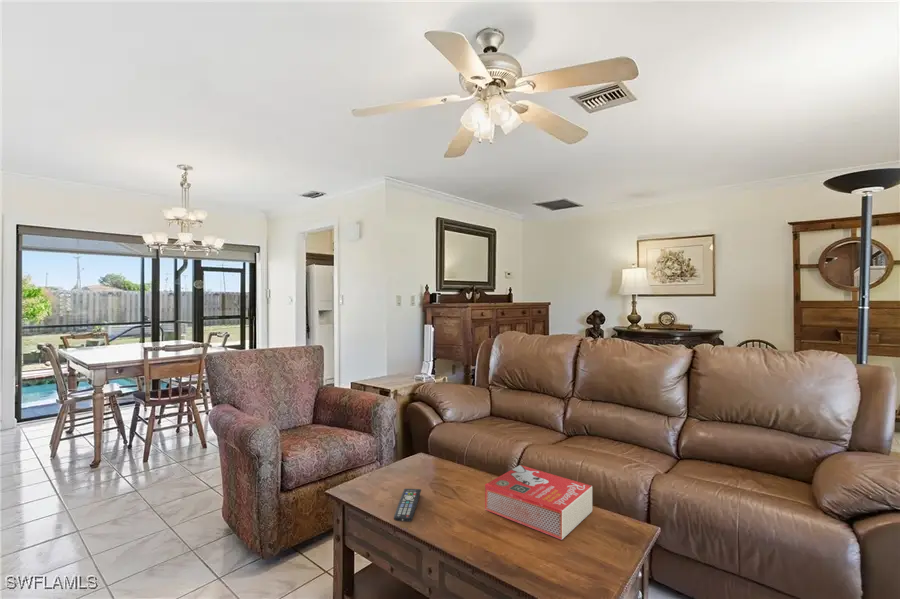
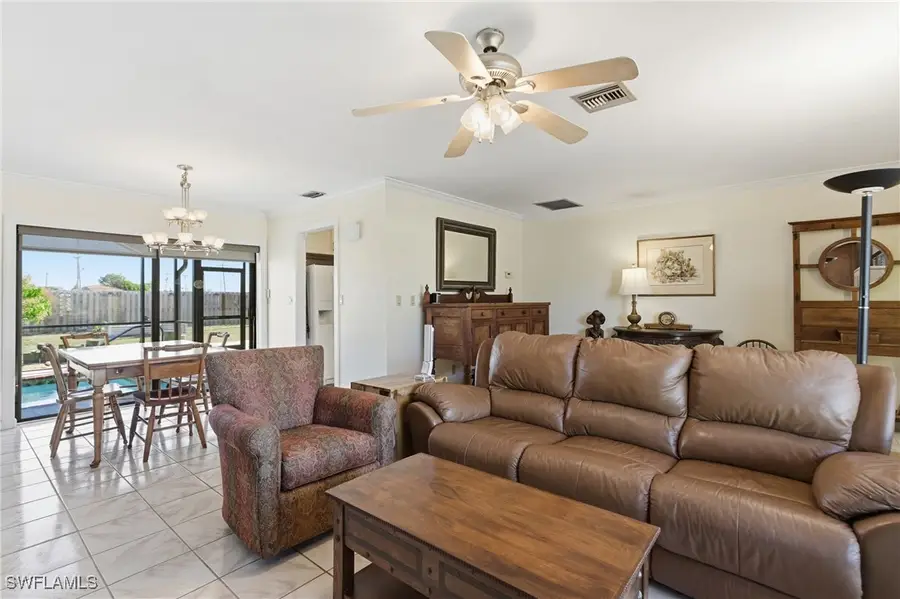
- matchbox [484,464,593,541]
- remote control [393,488,422,523]
